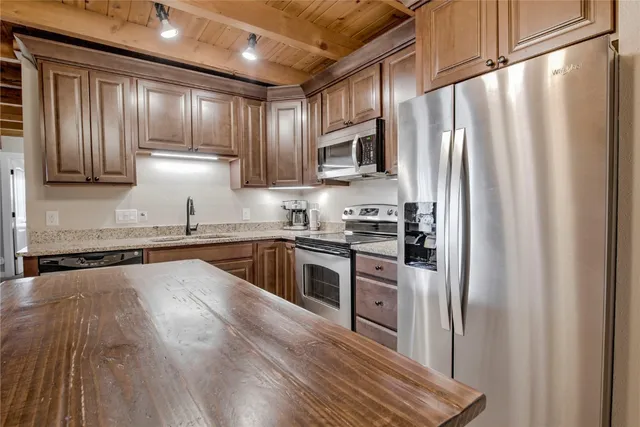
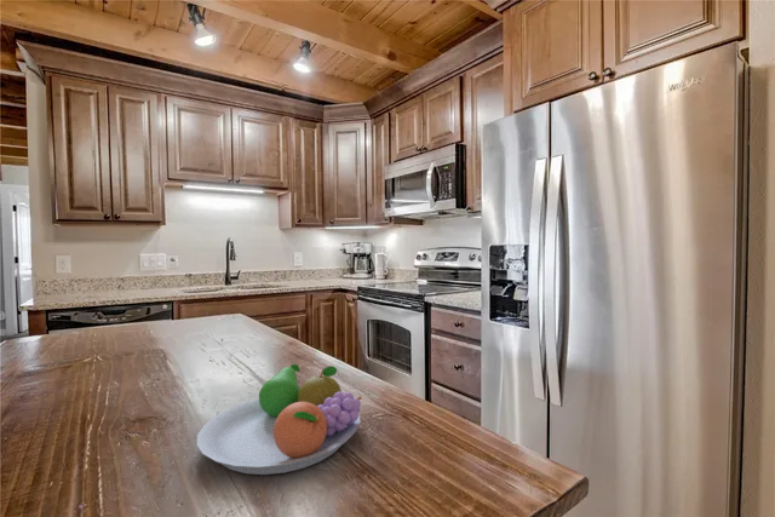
+ fruit bowl [196,363,363,476]
